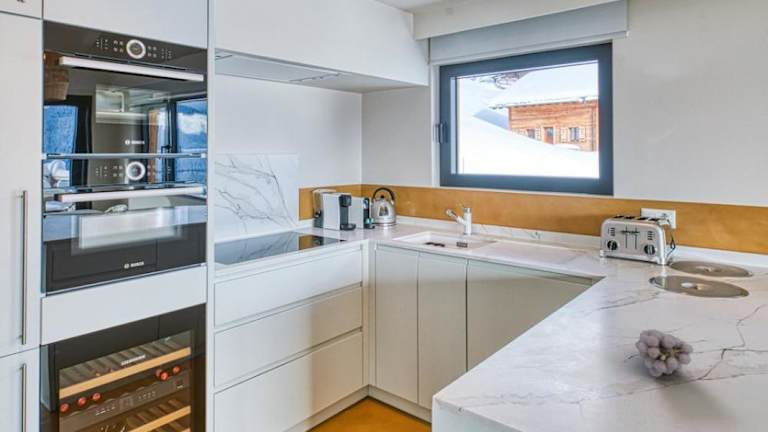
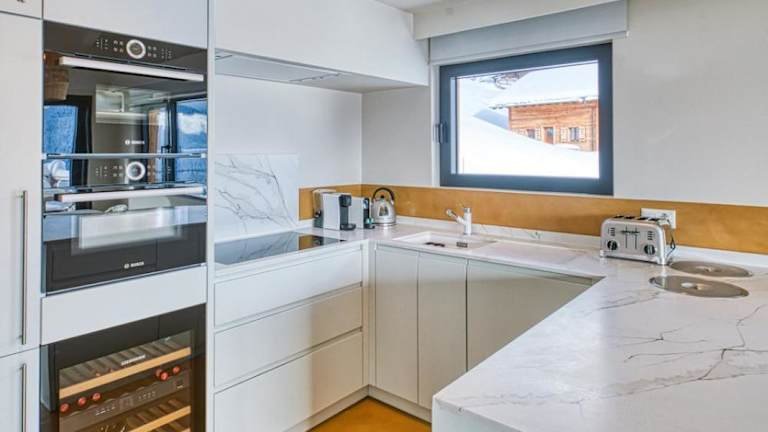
- fruit [634,328,694,378]
